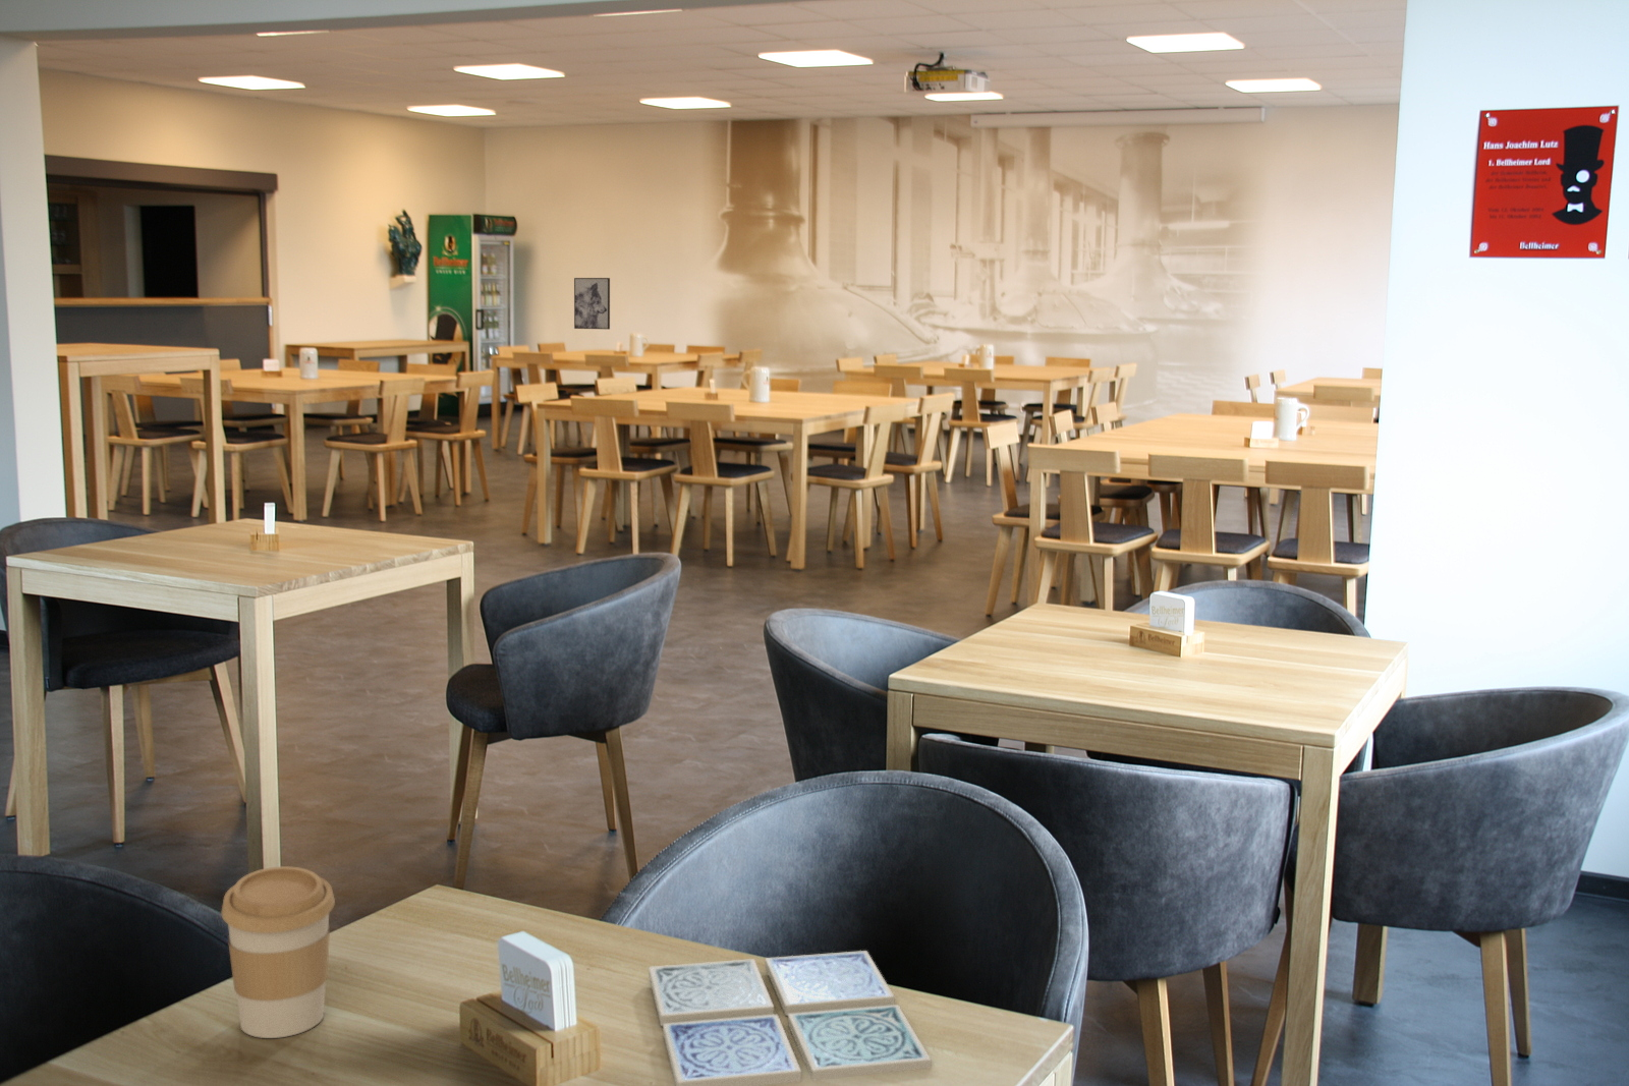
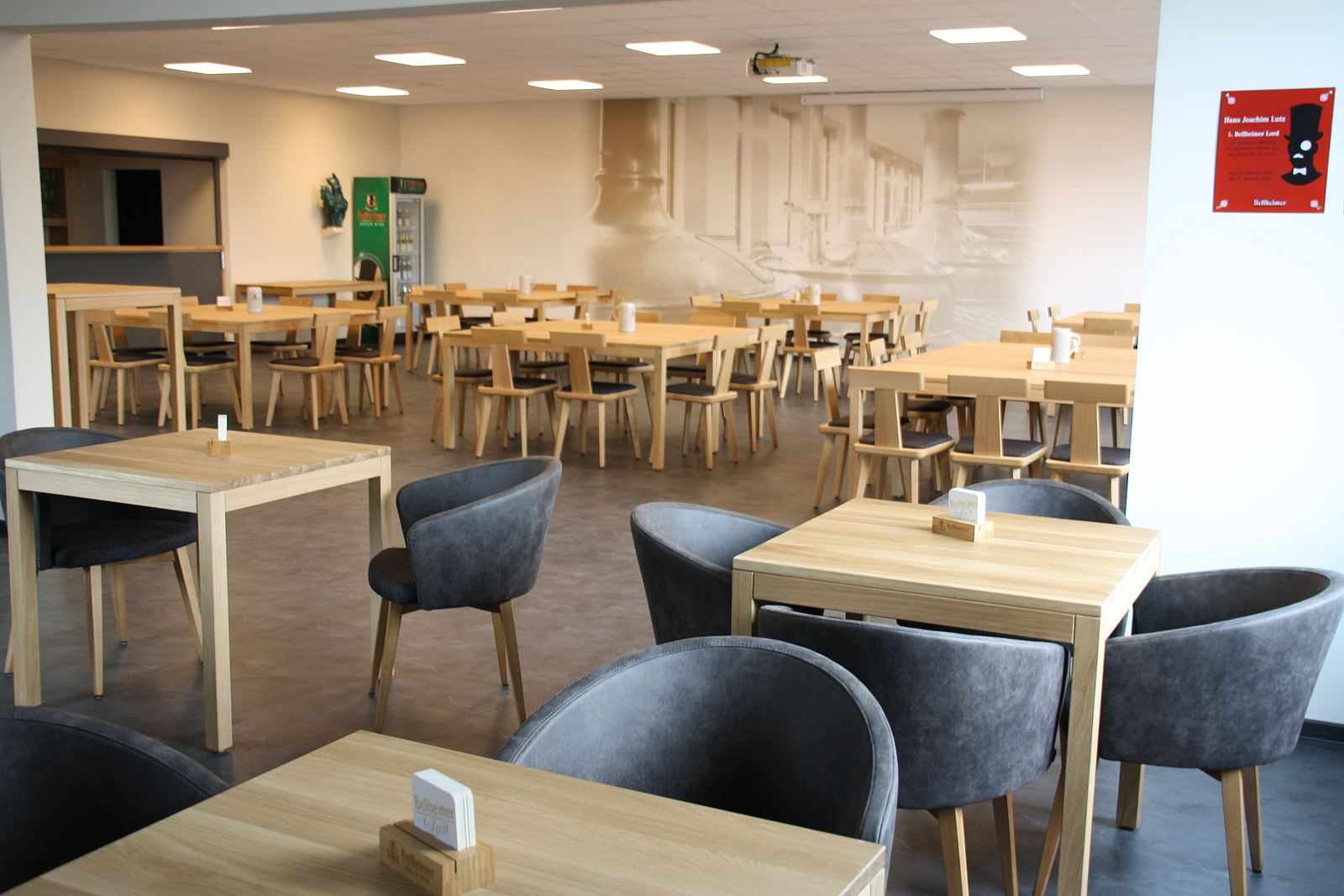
- wall art [573,276,611,331]
- drink coaster [647,949,932,1086]
- coffee cup [219,865,336,1039]
